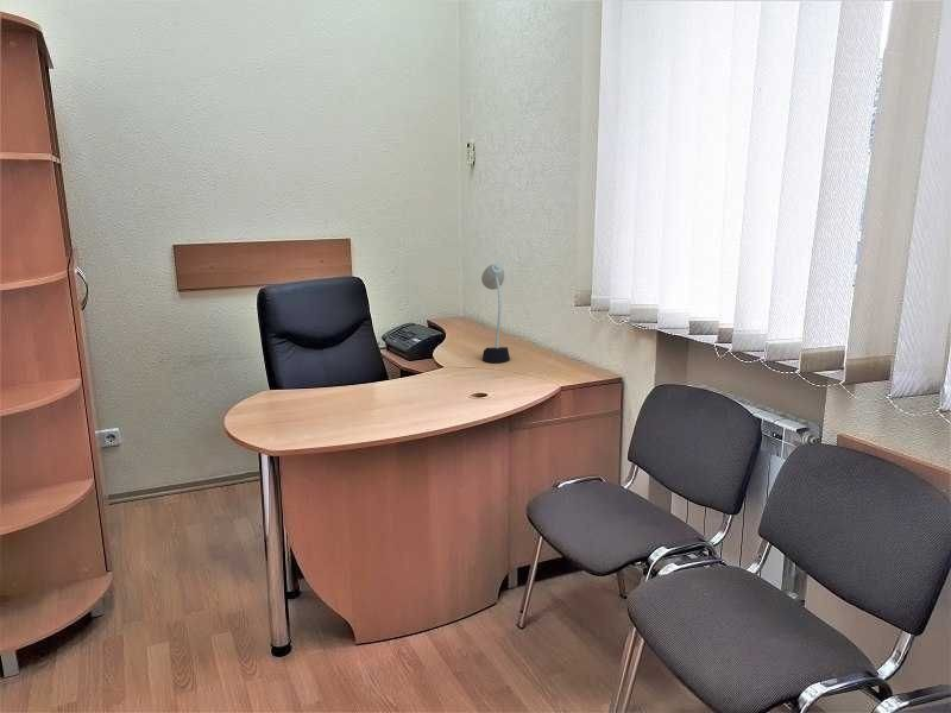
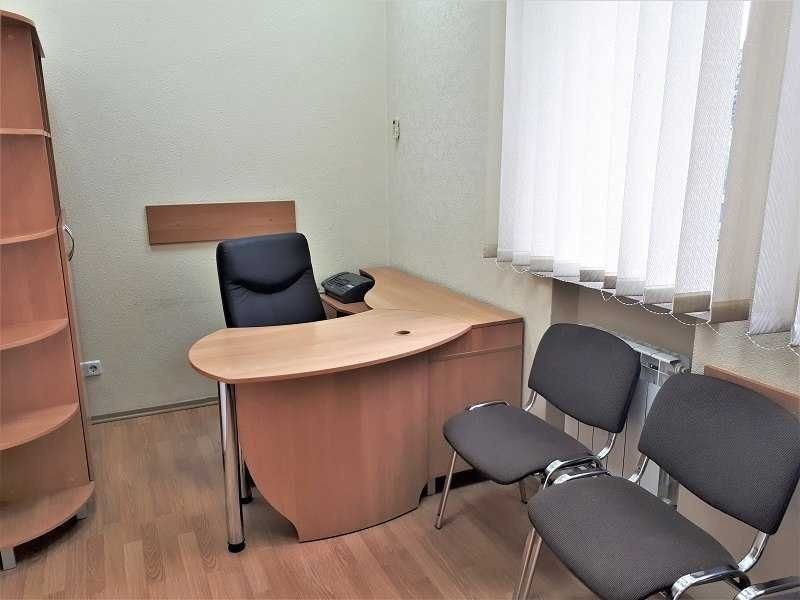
- desk lamp [480,261,511,364]
